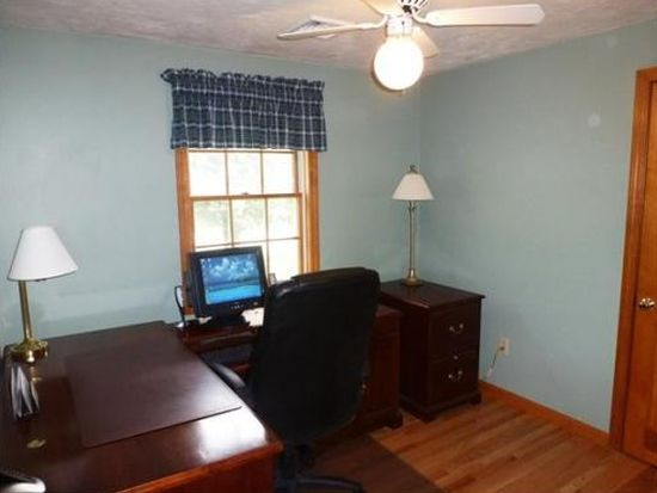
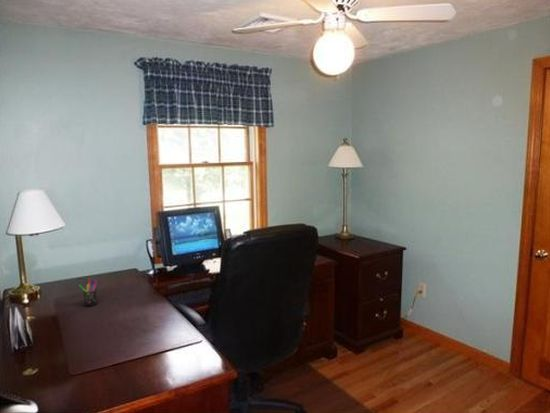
+ pen holder [78,277,99,307]
